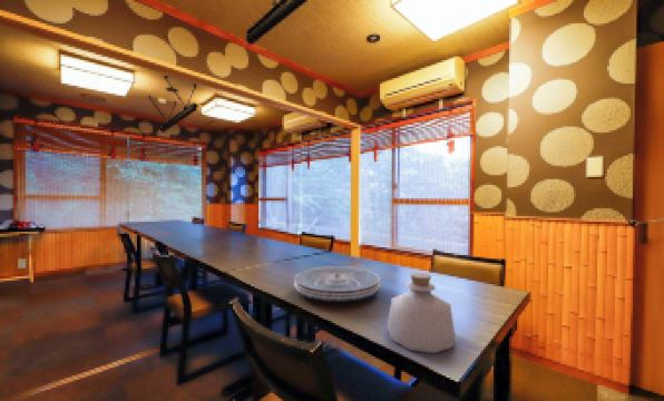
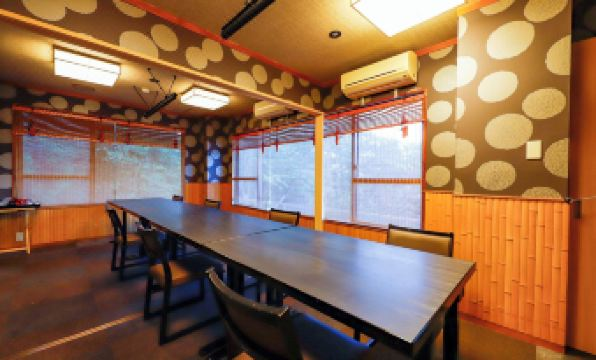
- bottle [387,272,456,354]
- placemat [293,265,381,303]
